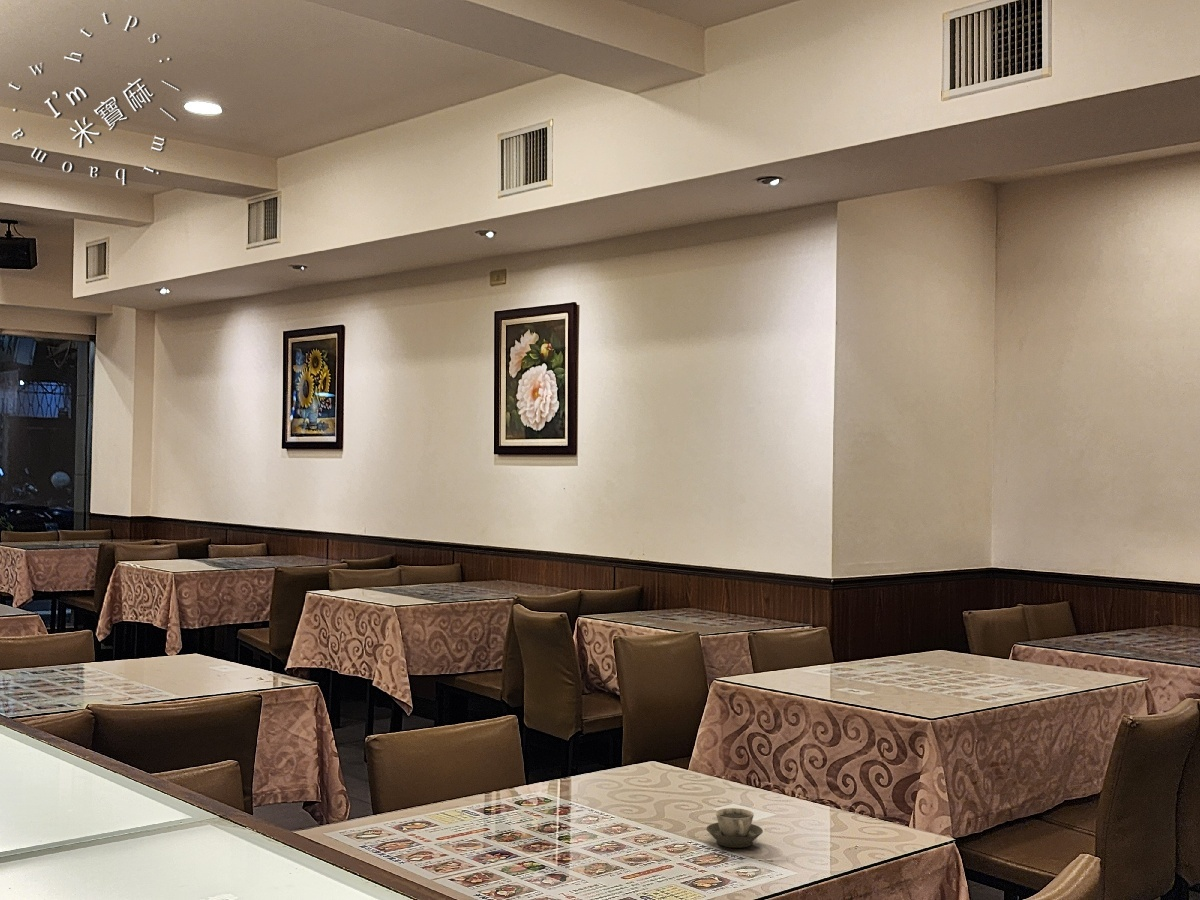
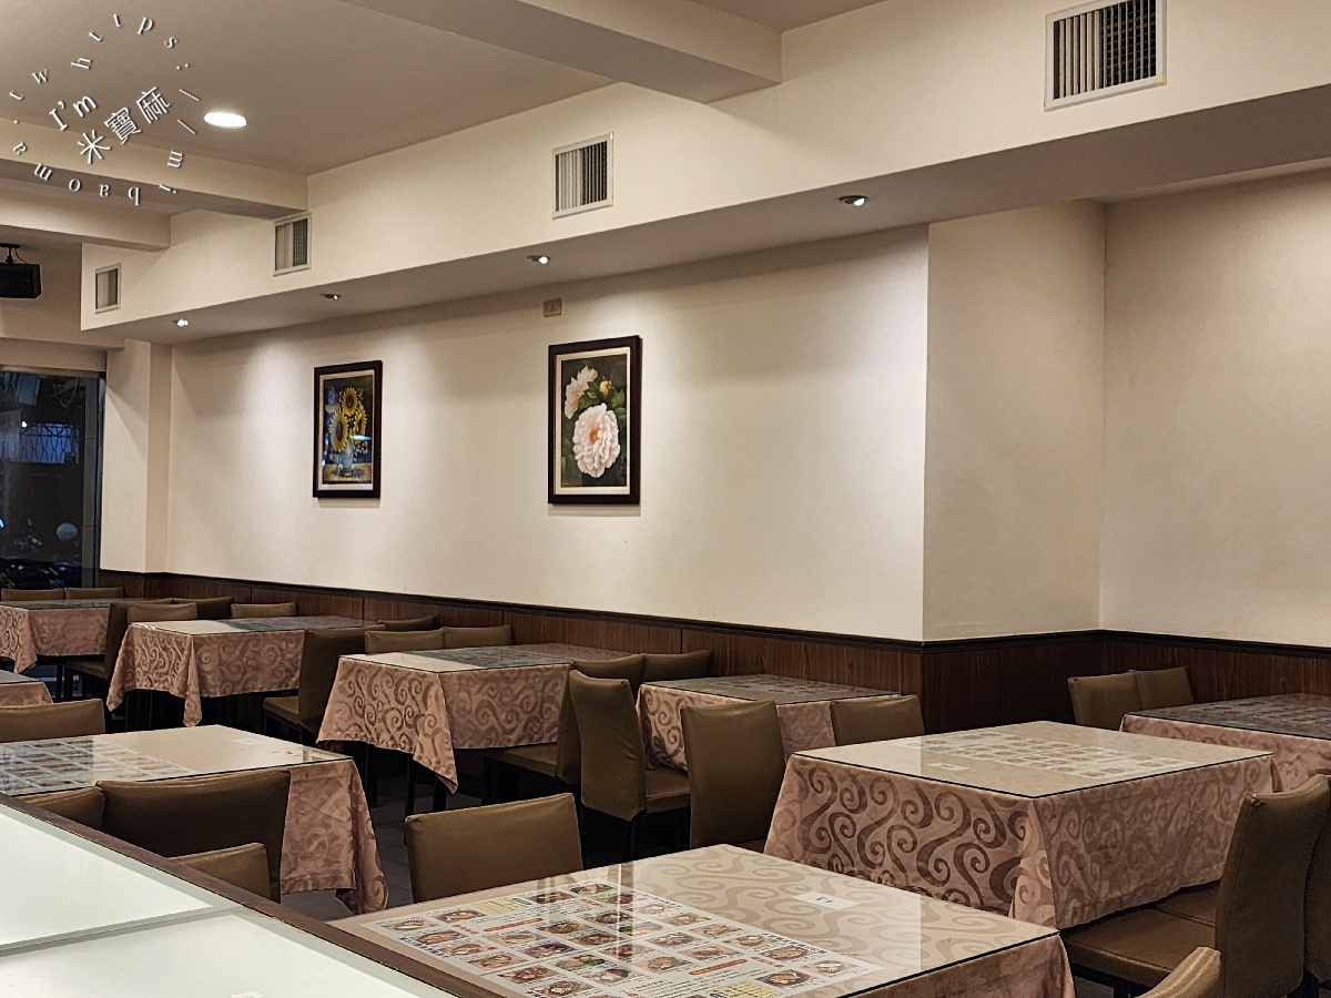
- cup [705,807,764,849]
